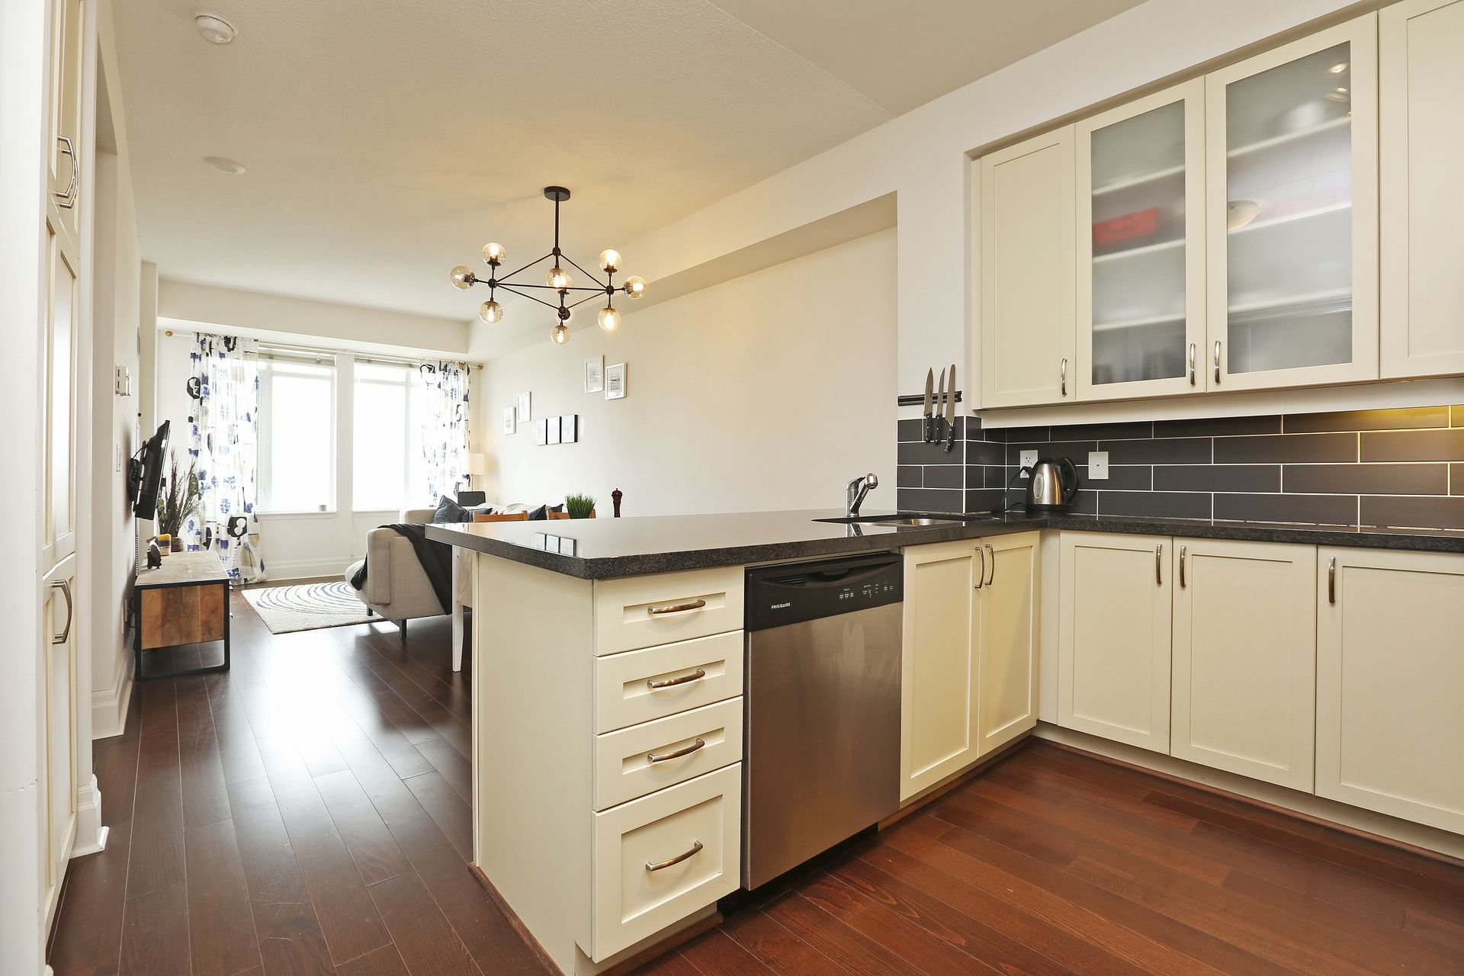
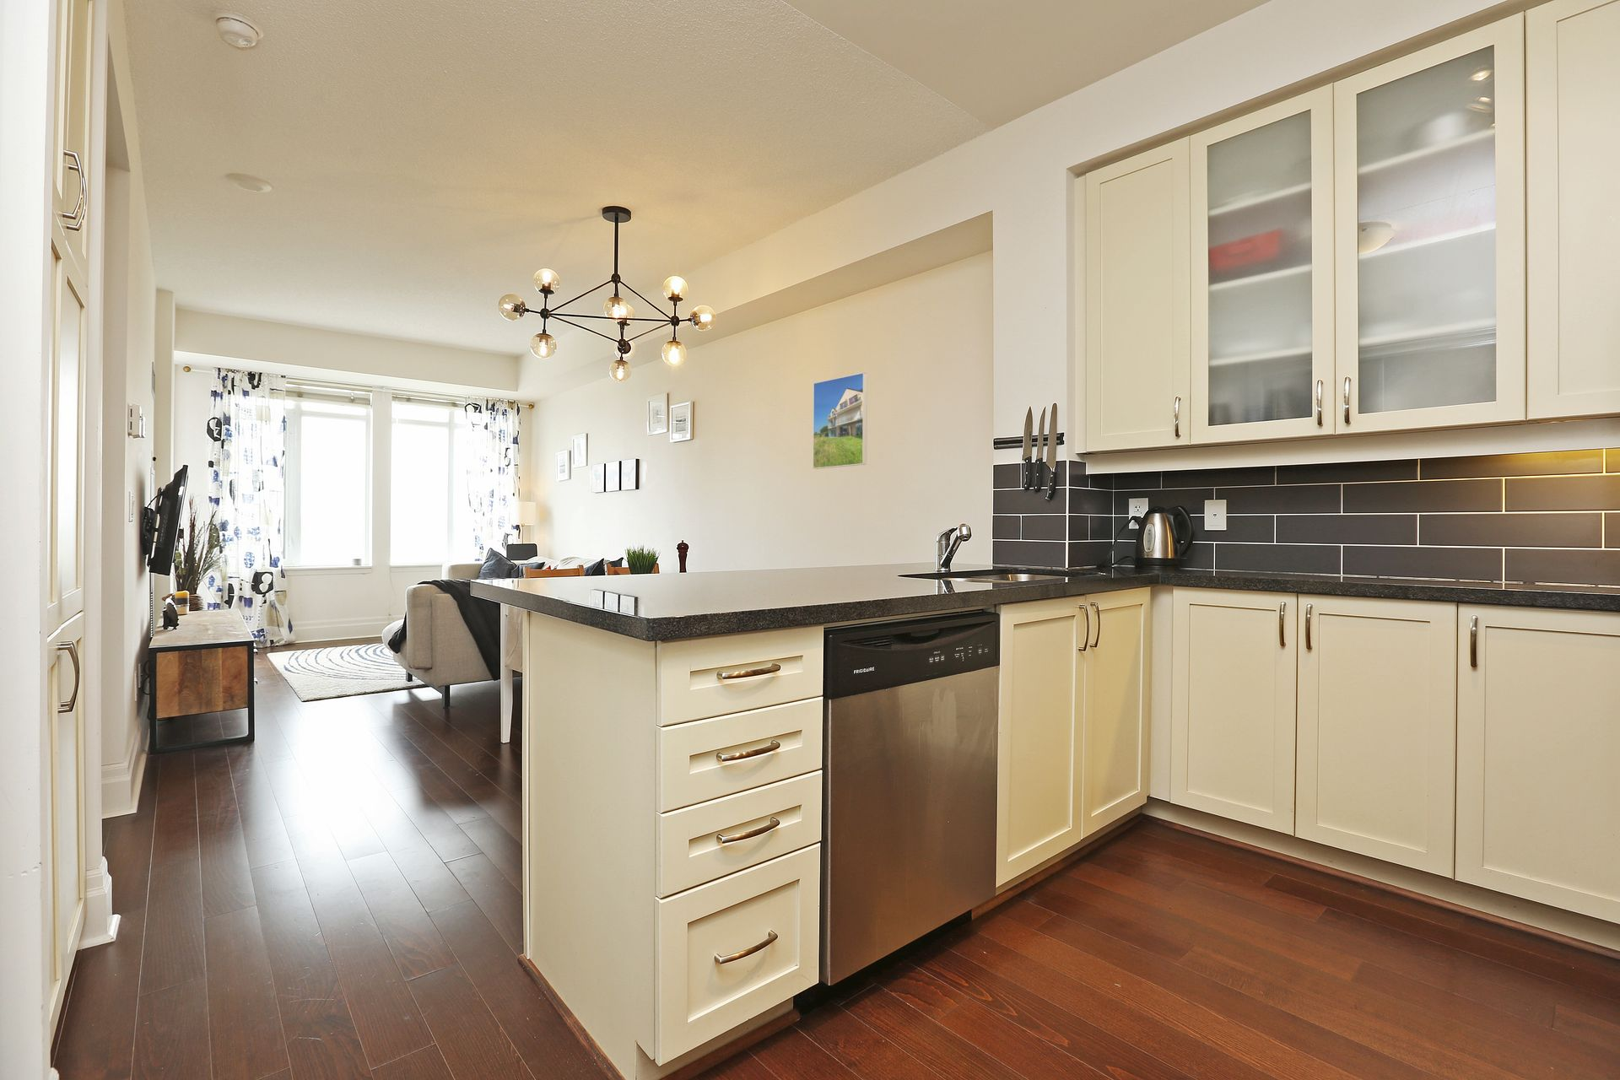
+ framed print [812,371,868,470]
